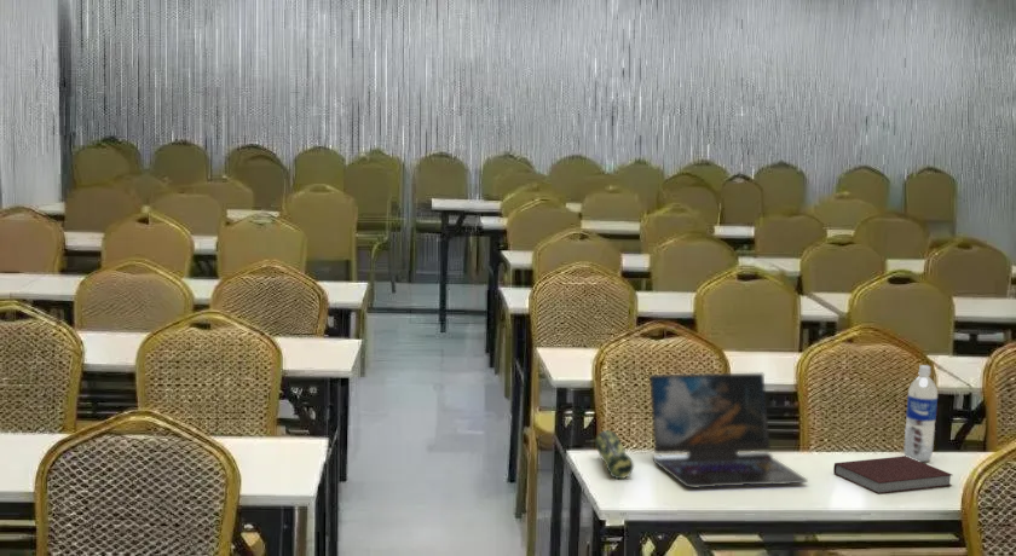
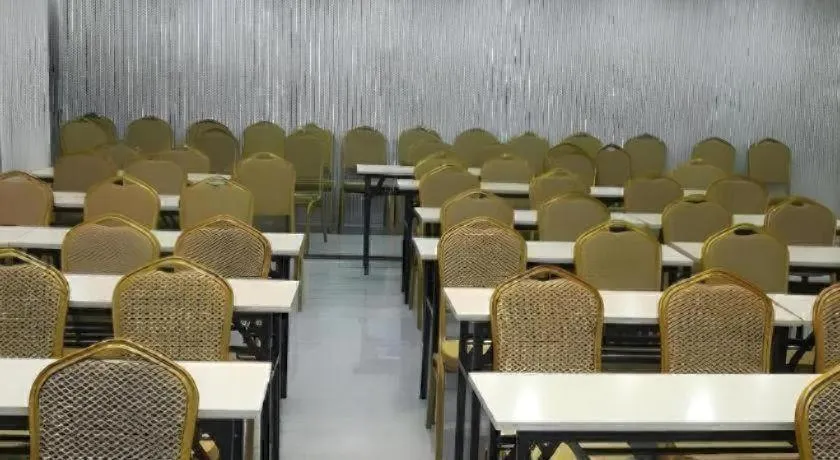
- water bottle [902,364,939,463]
- pencil case [594,429,635,480]
- laptop [648,372,809,490]
- notebook [832,454,953,496]
